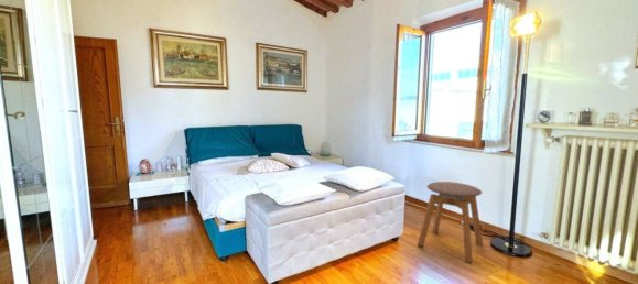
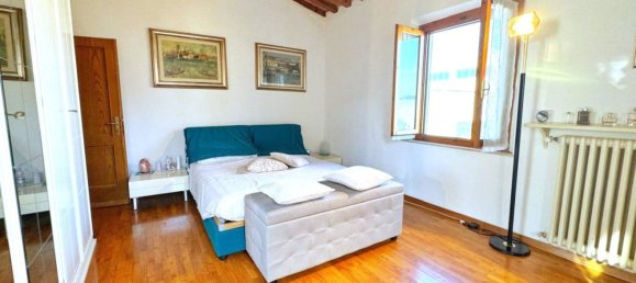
- stool [417,181,484,263]
